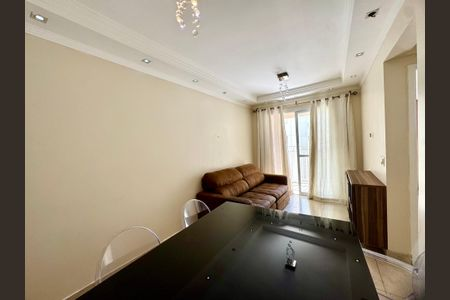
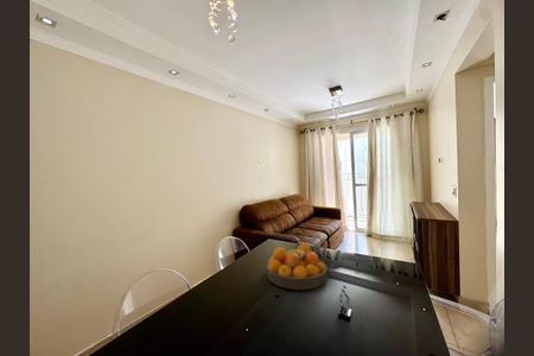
+ fruit bowl [265,243,329,291]
